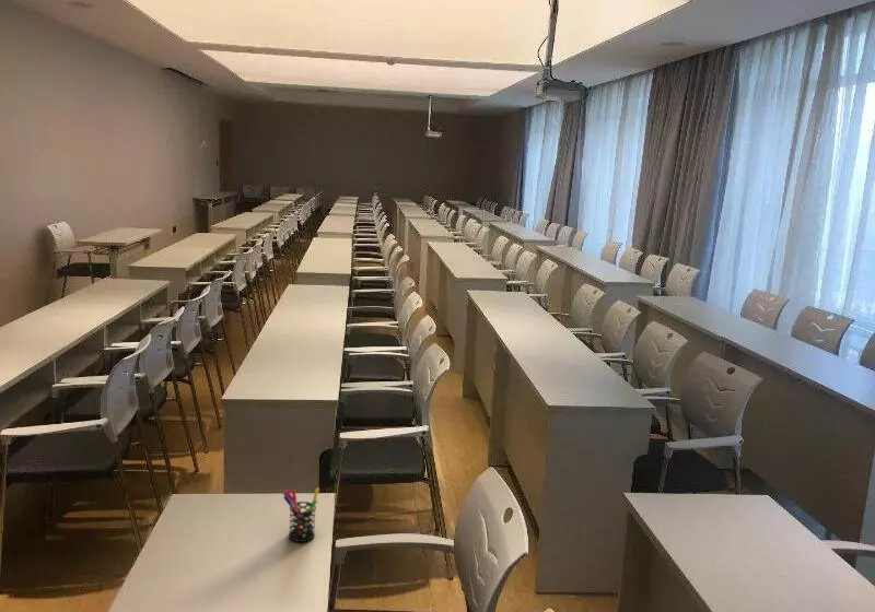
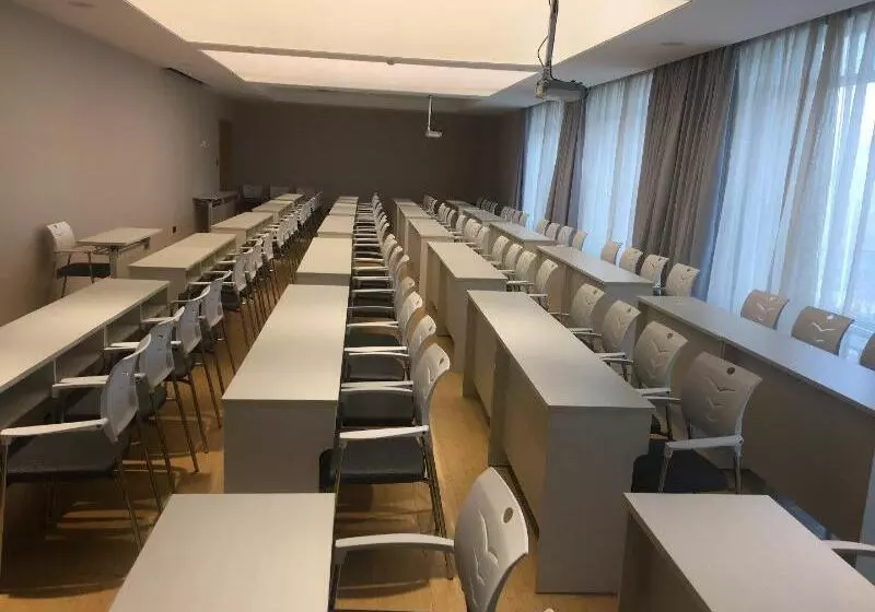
- pen holder [282,486,320,543]
